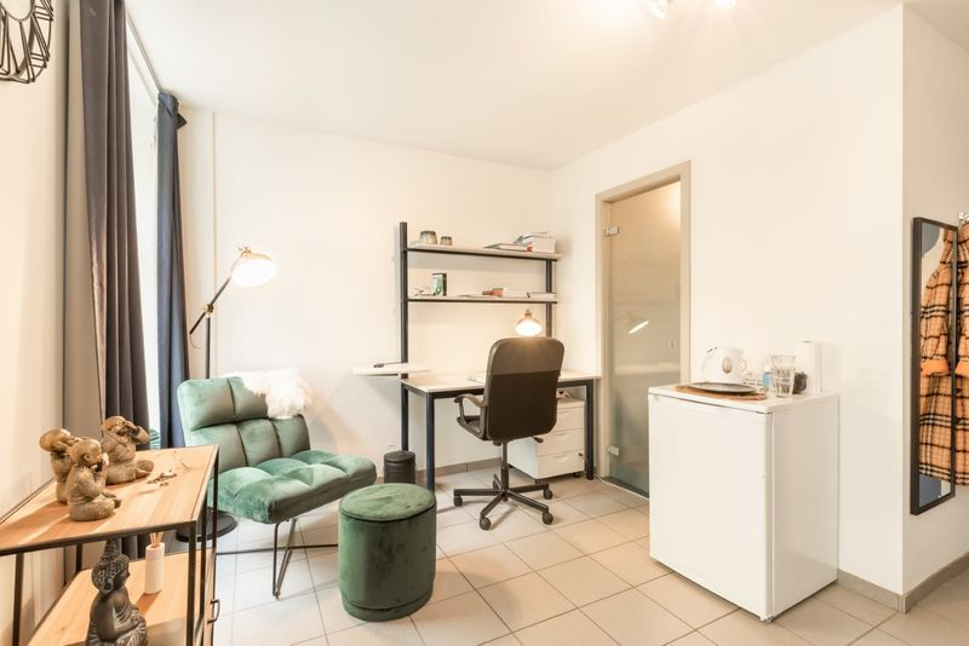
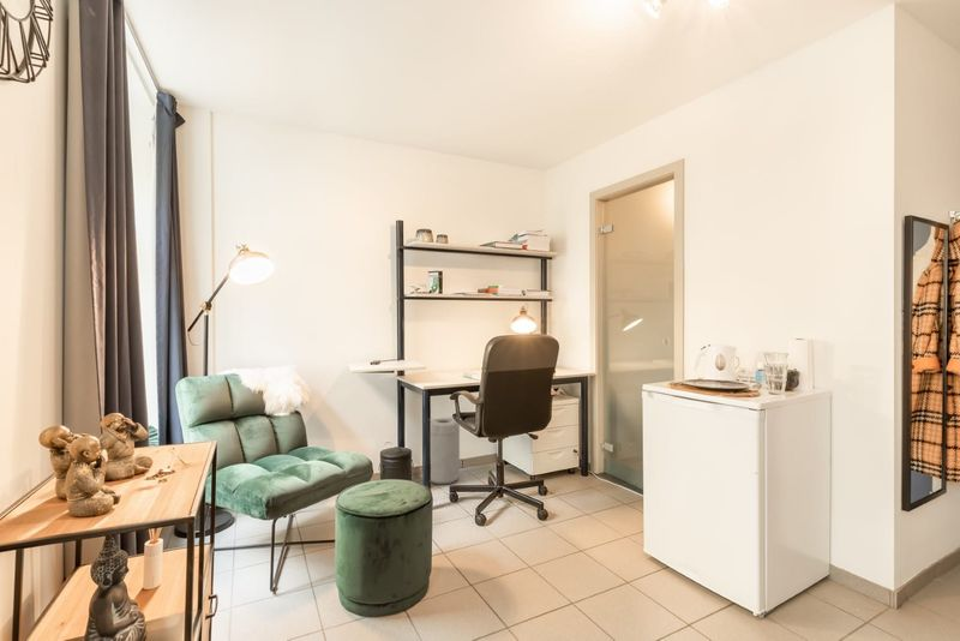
+ trash can [430,417,461,486]
